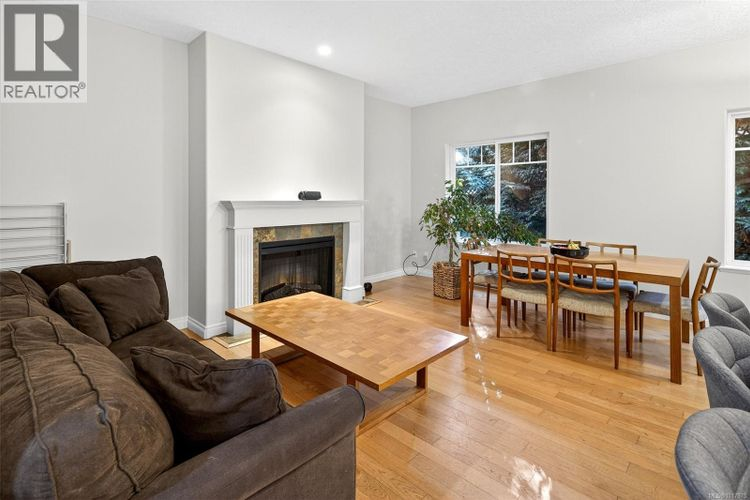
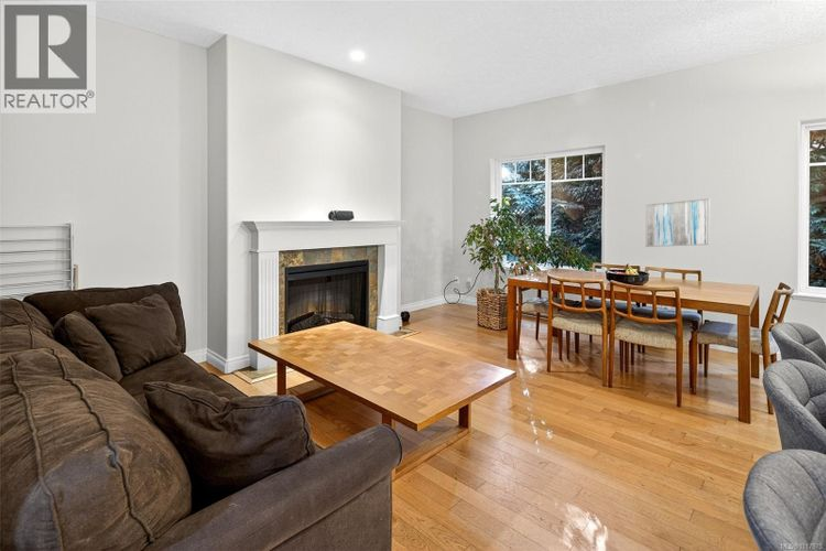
+ wall art [644,197,710,248]
